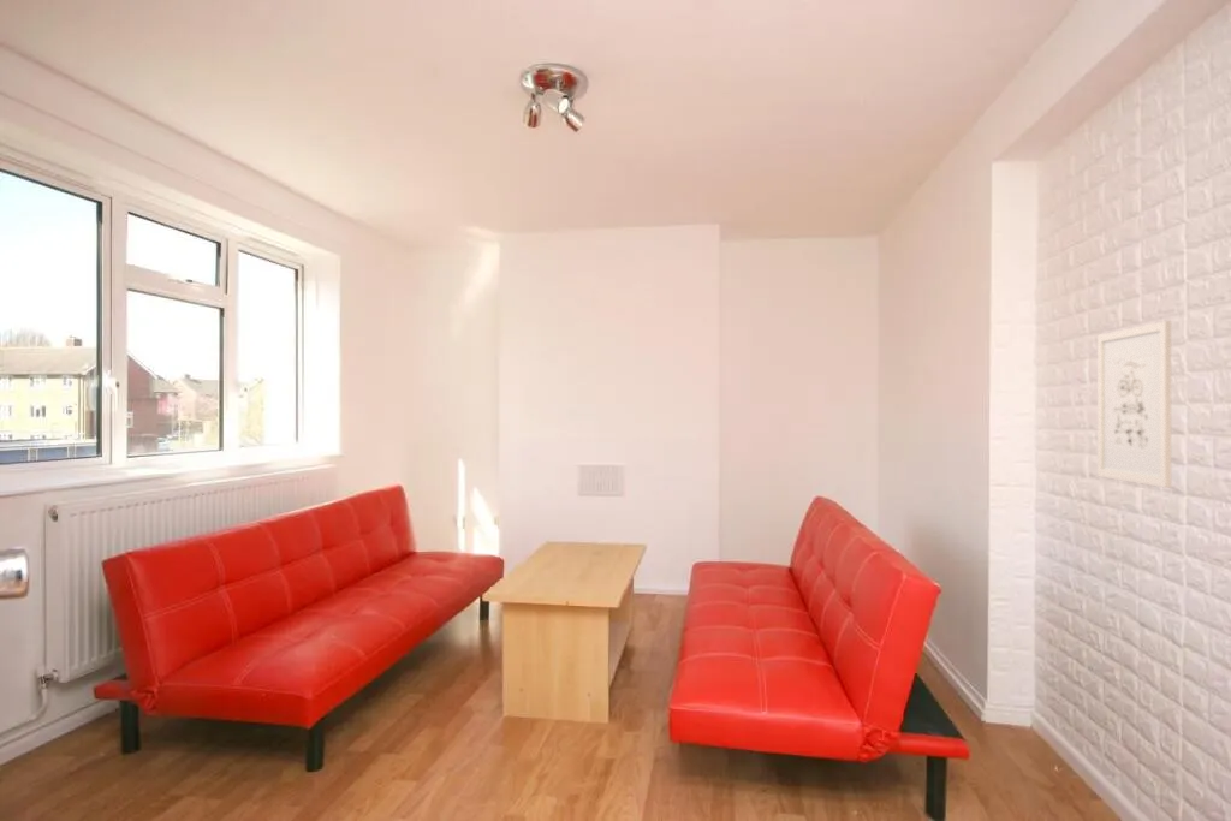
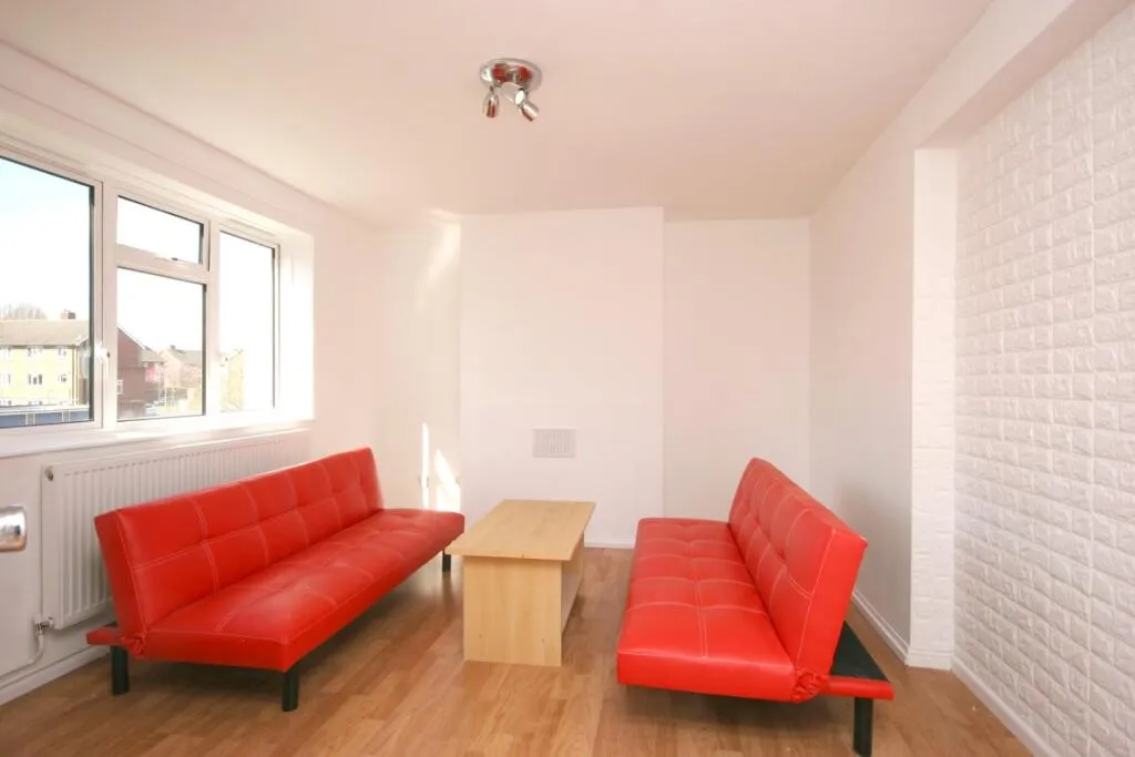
- wall art [1096,320,1172,489]
